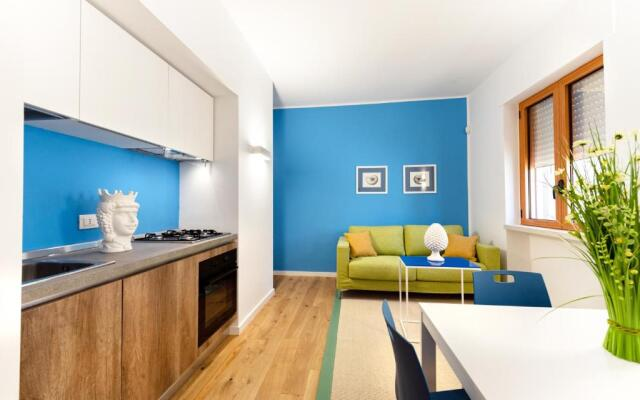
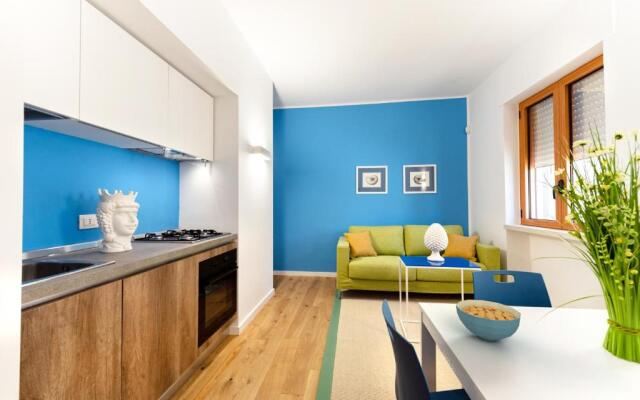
+ cereal bowl [455,299,522,342]
